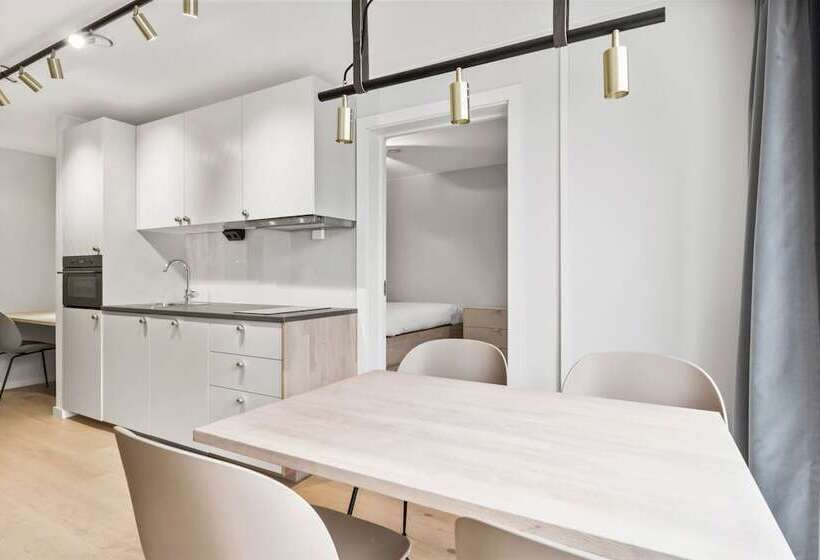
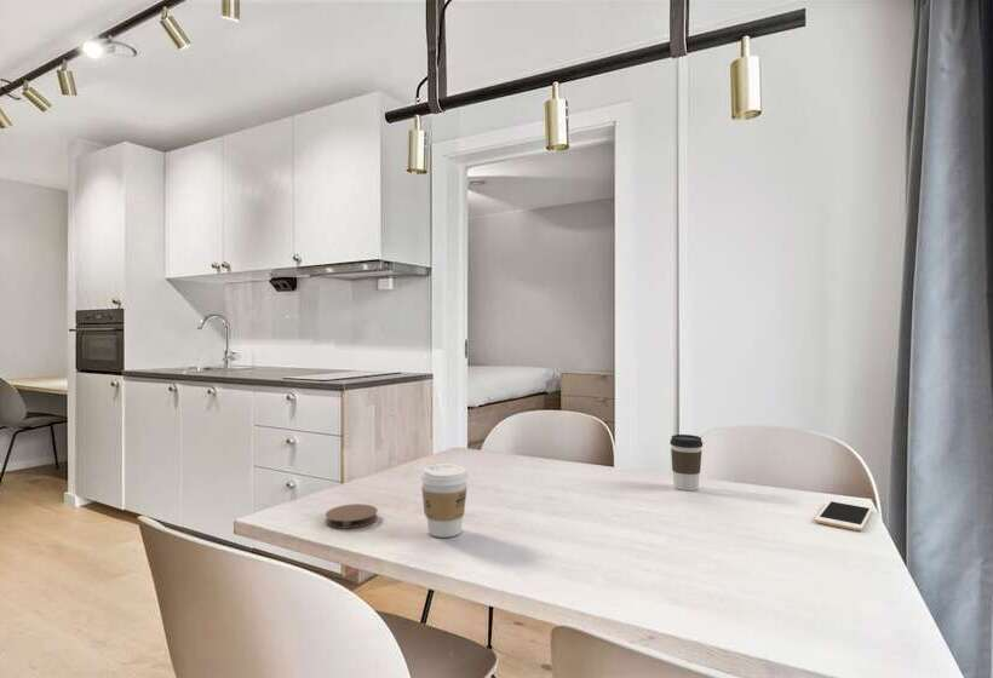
+ coaster [325,502,379,529]
+ coffee cup [668,433,704,492]
+ cell phone [814,499,874,533]
+ coffee cup [420,462,470,539]
